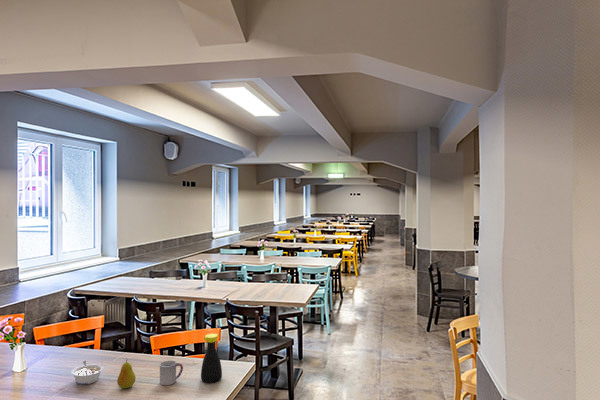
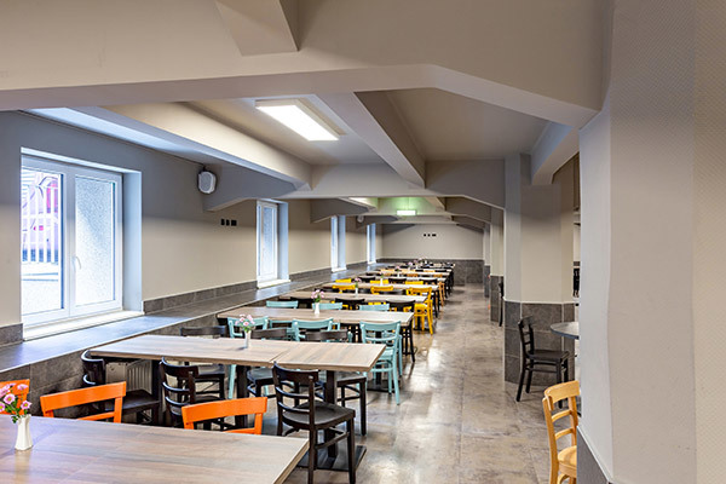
- fruit [116,359,136,389]
- cup [159,360,184,386]
- legume [70,360,104,385]
- bottle [200,333,223,384]
